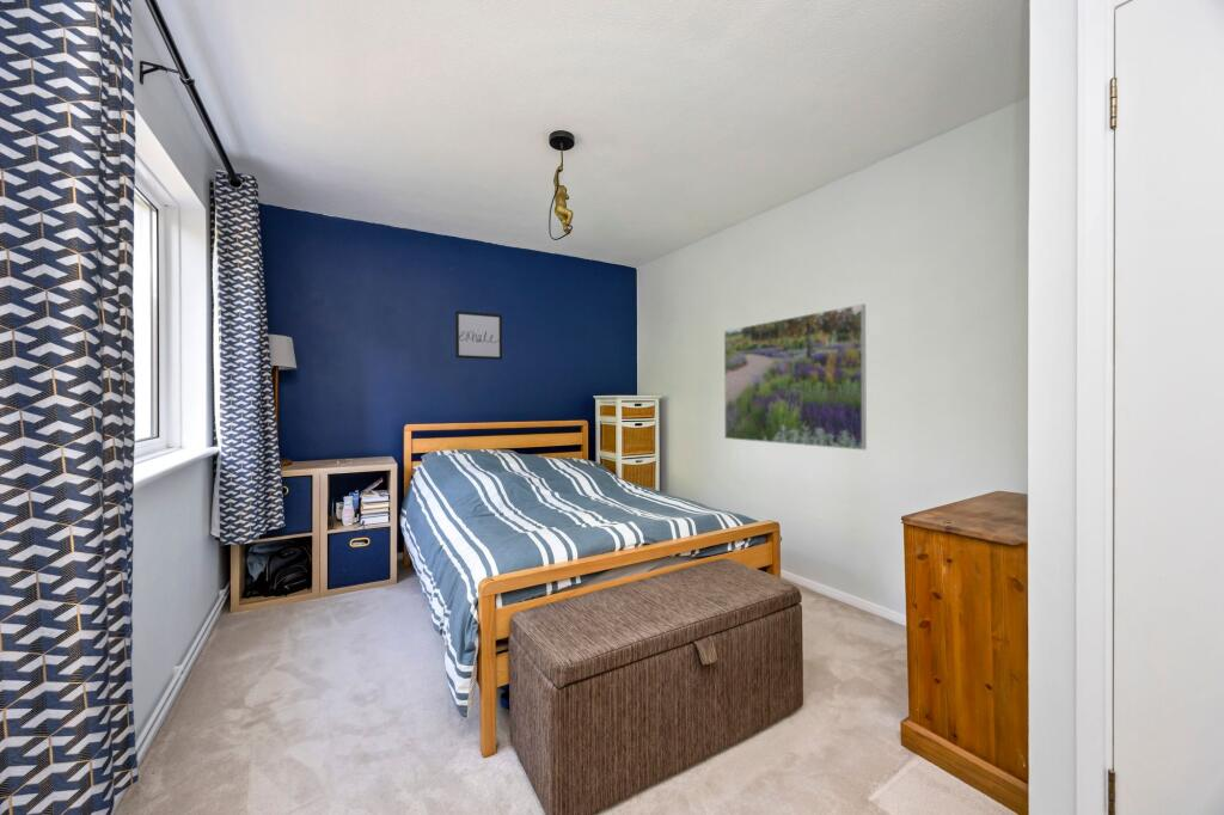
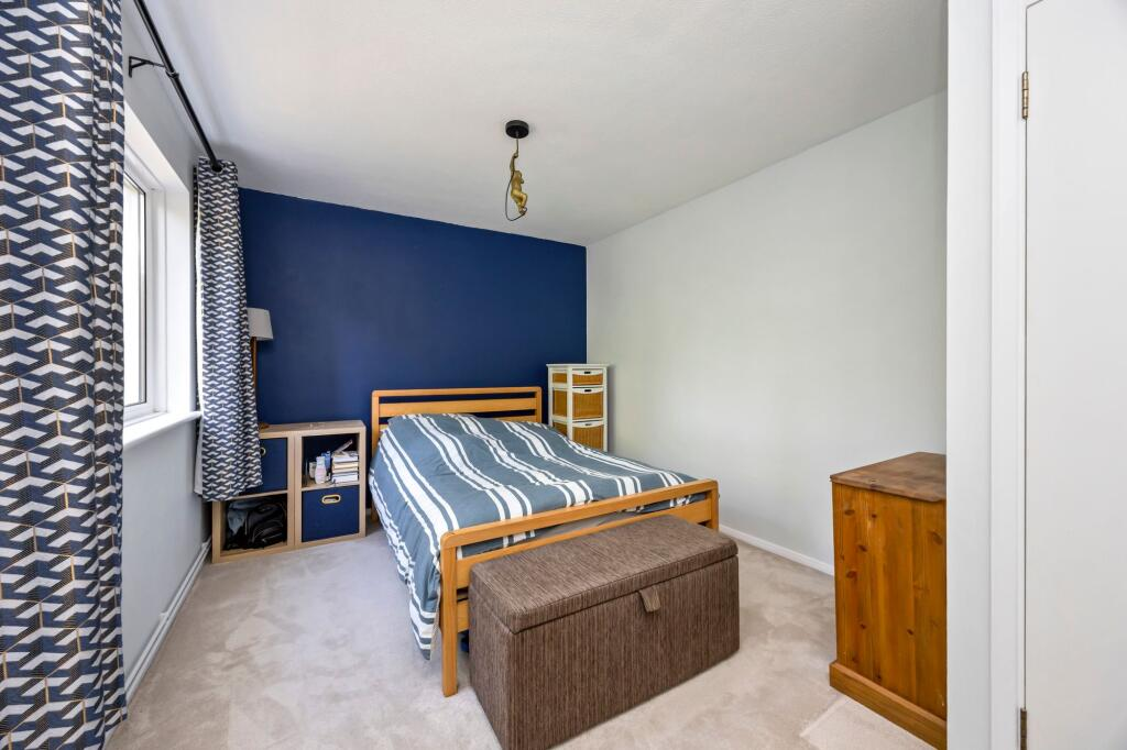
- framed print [723,302,868,452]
- wall art [454,310,503,361]
